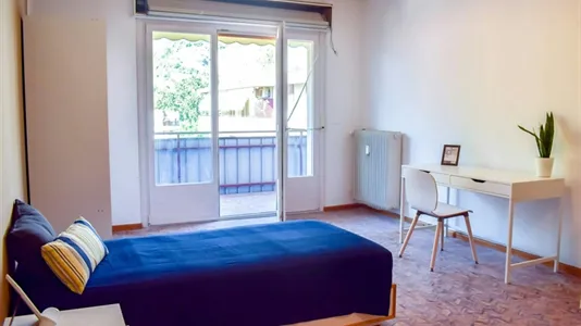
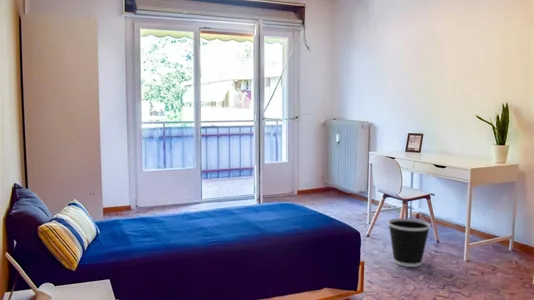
+ wastebasket [387,217,432,268]
